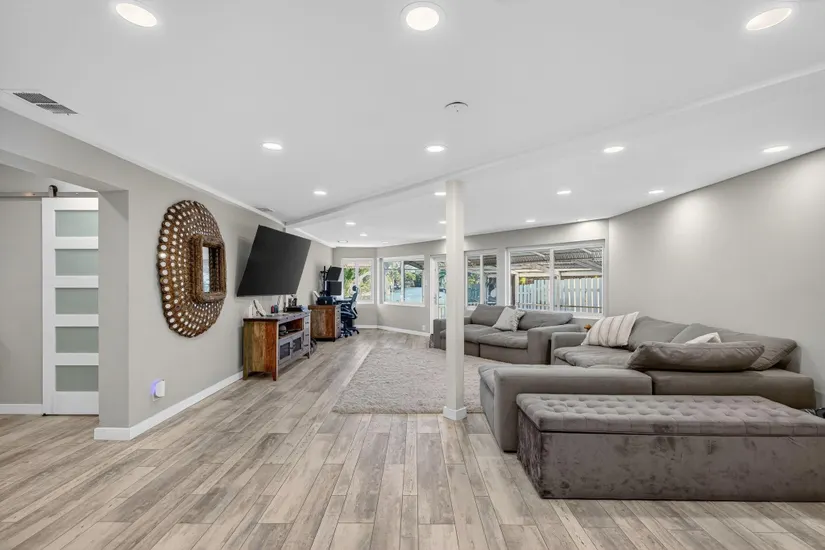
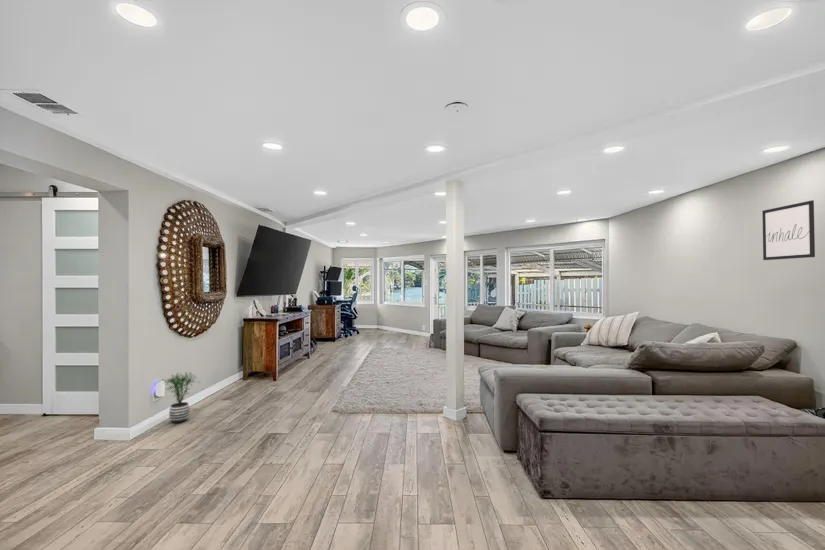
+ wall art [761,199,816,261]
+ potted plant [161,372,201,424]
